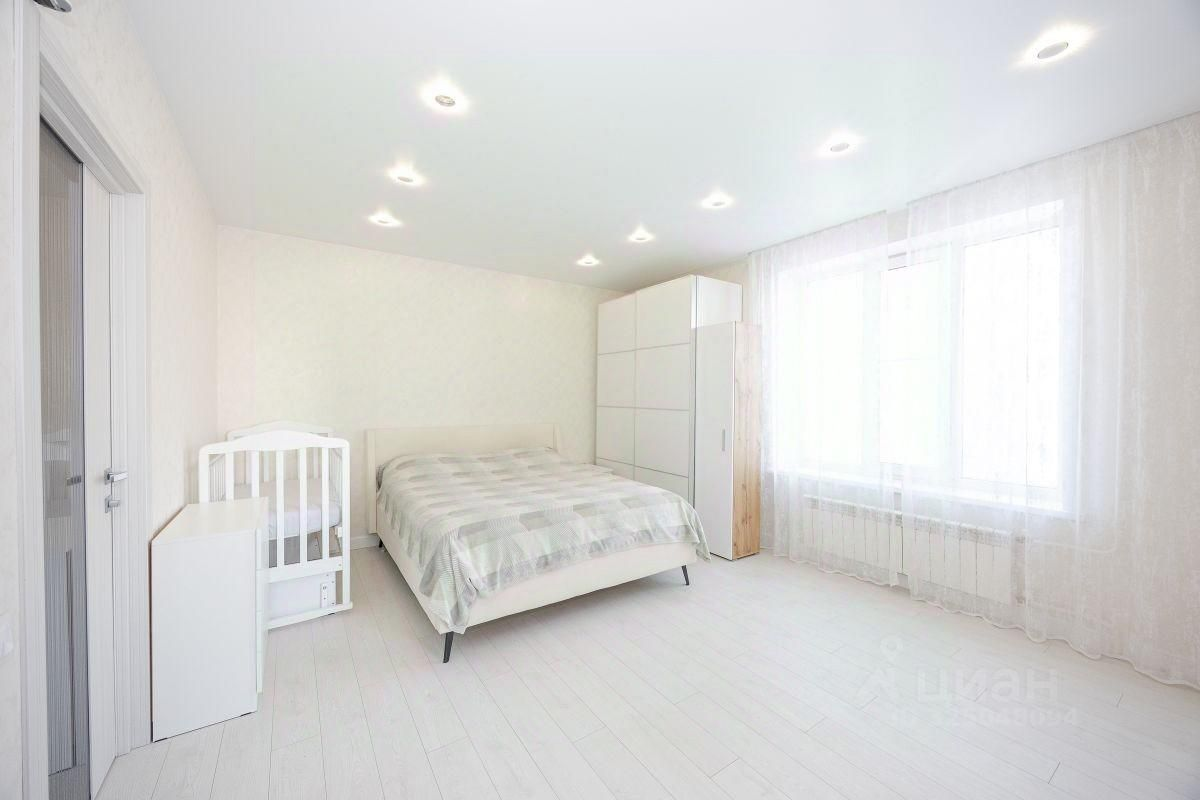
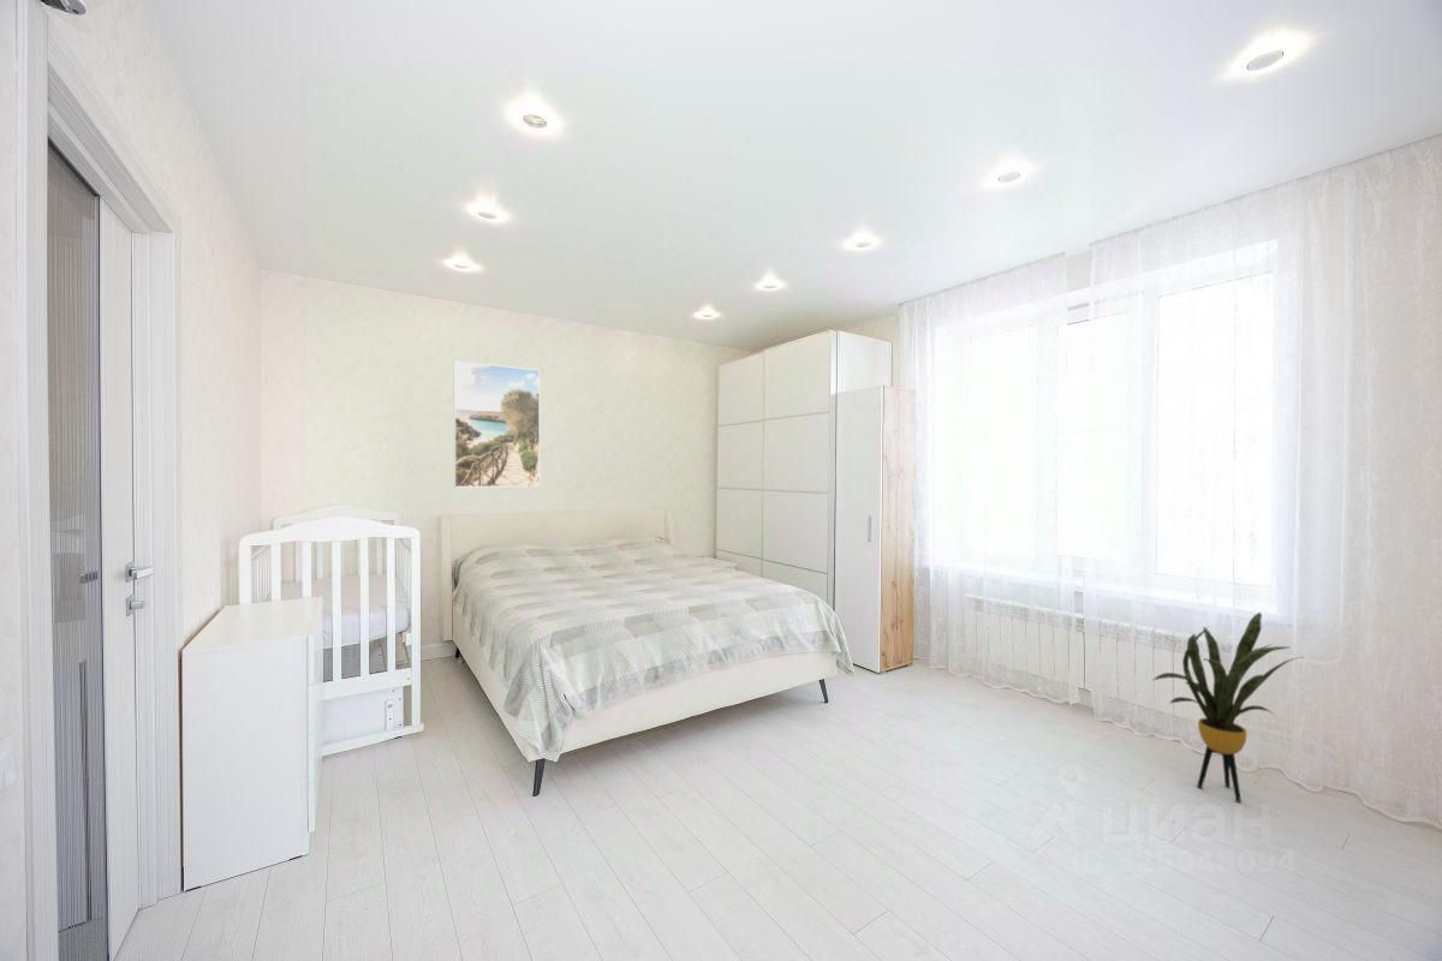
+ house plant [1152,611,1303,804]
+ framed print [453,360,541,488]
